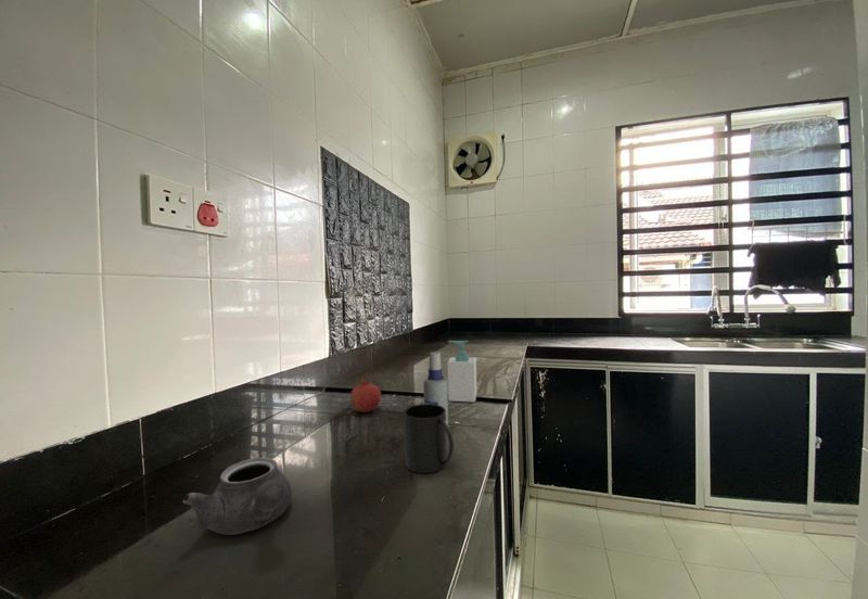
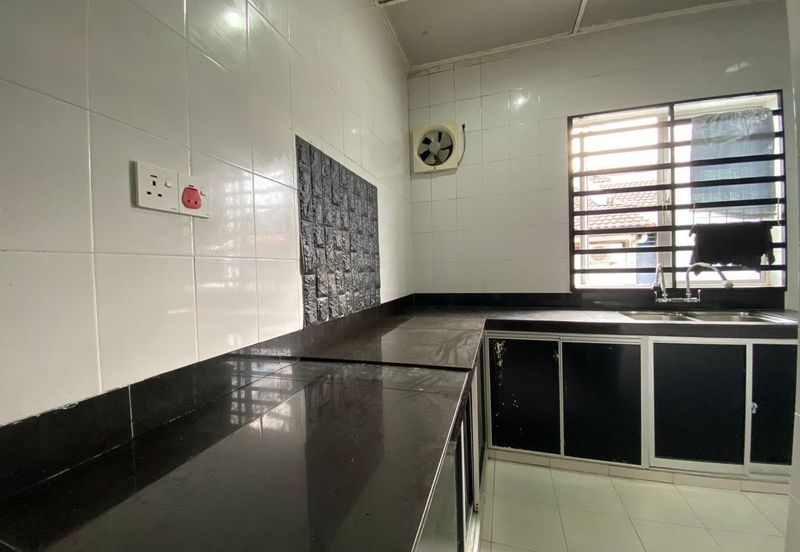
- teapot [182,457,293,536]
- fruit [349,378,382,413]
- soap bottle [447,340,477,403]
- mug [403,403,455,474]
- spray bottle [422,351,449,425]
